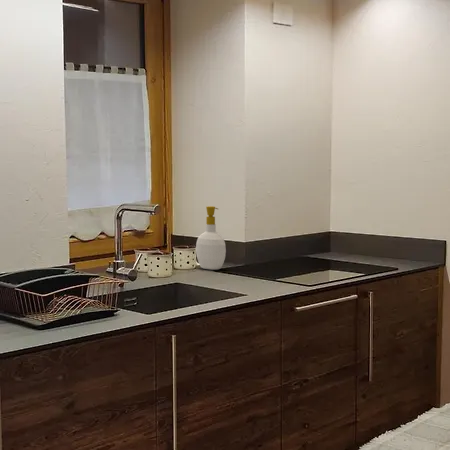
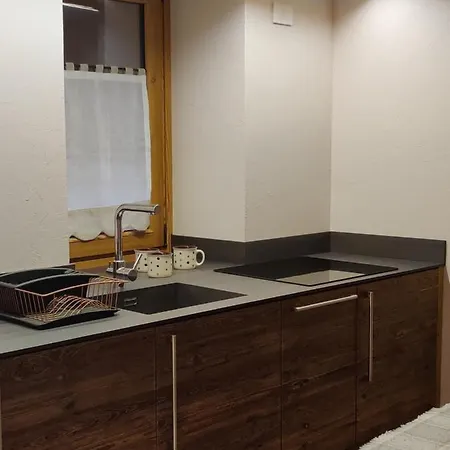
- soap bottle [195,205,227,271]
